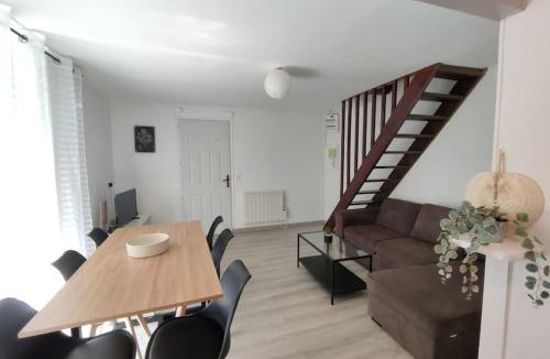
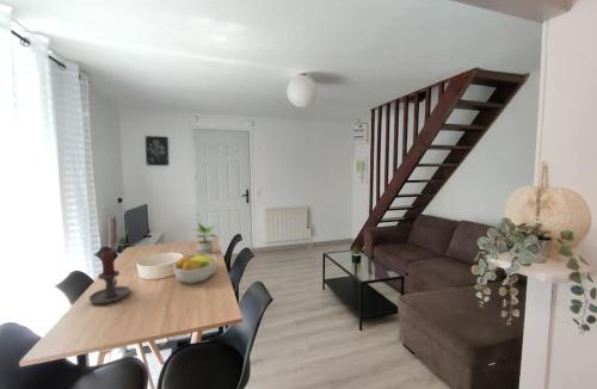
+ fruit bowl [173,253,219,285]
+ potted plant [191,221,221,254]
+ candle holder [88,249,131,305]
